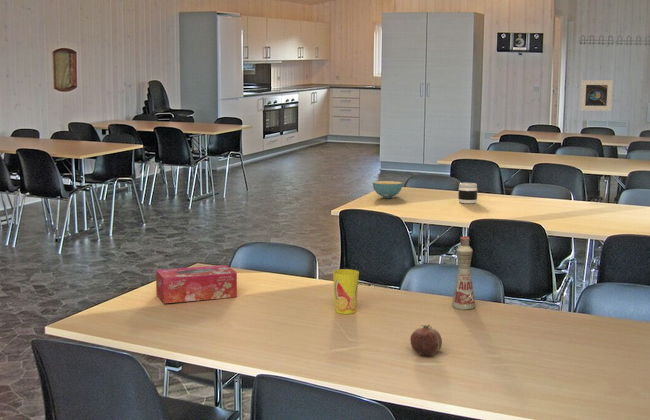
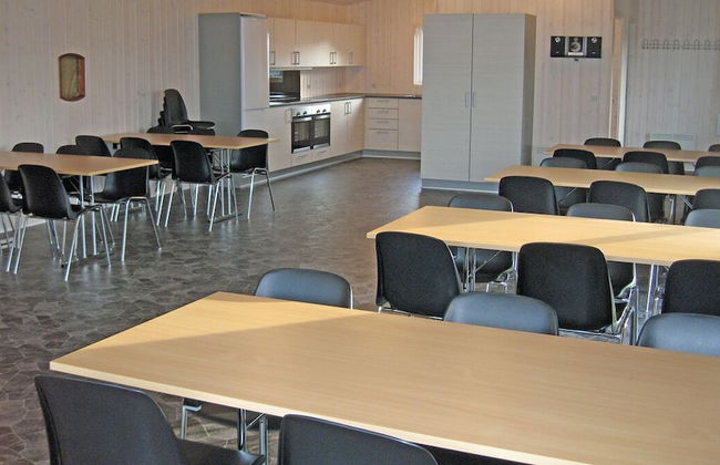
- cup [332,268,360,315]
- jar [457,182,478,204]
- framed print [579,79,614,112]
- bottle [451,235,476,311]
- tissue box [155,264,238,304]
- fruit [409,324,443,357]
- cereal bowl [372,180,404,199]
